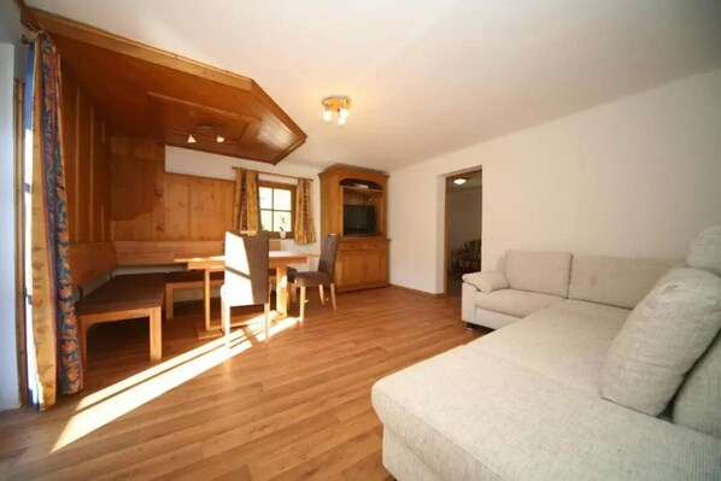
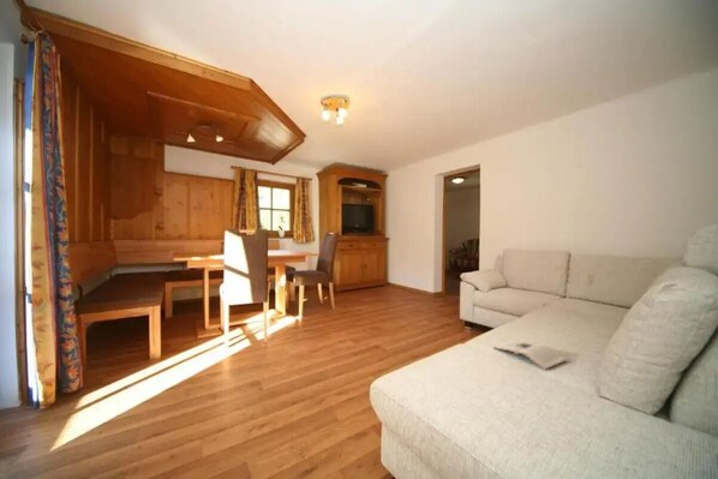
+ magazine [492,340,568,371]
